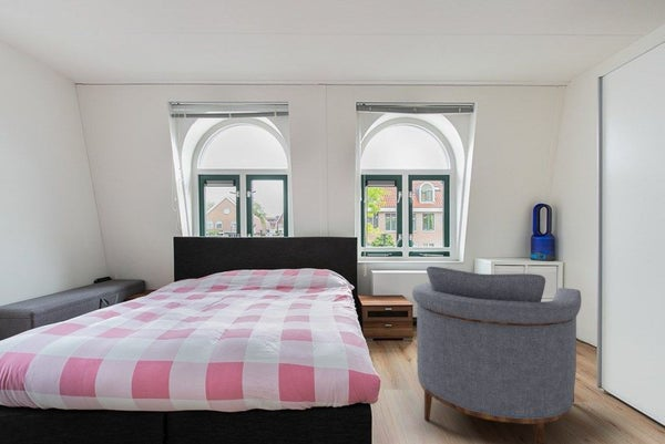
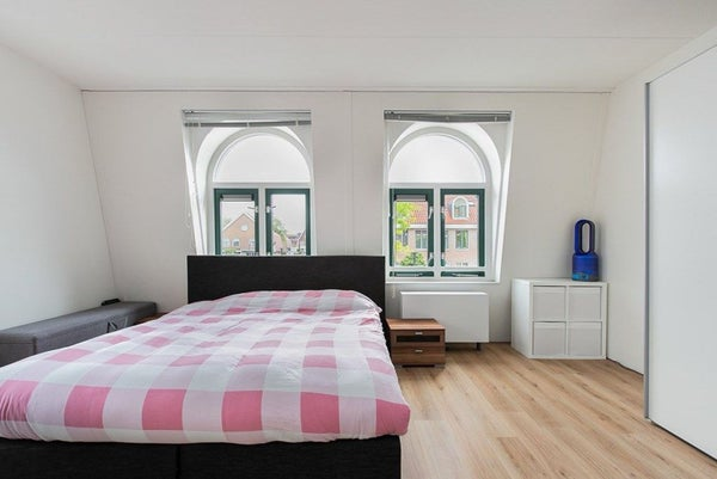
- armchair [411,266,582,444]
